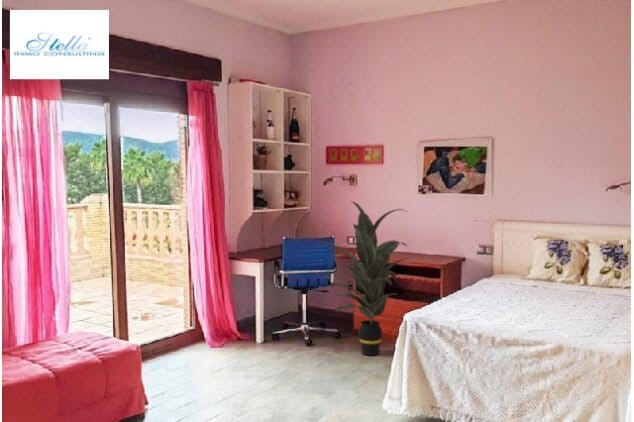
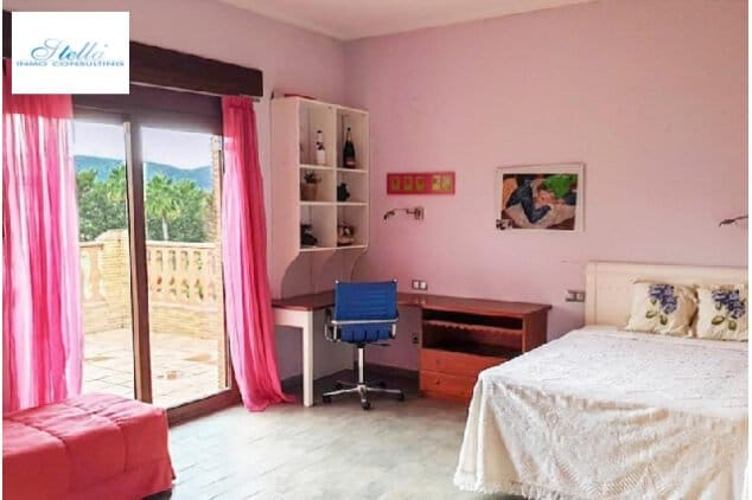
- indoor plant [314,200,411,356]
